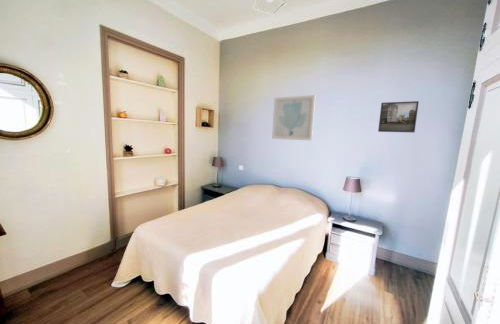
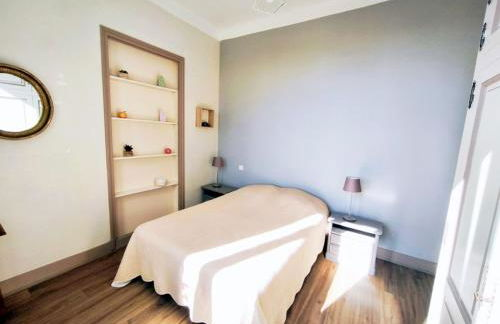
- wall art [271,94,316,142]
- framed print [377,100,420,133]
